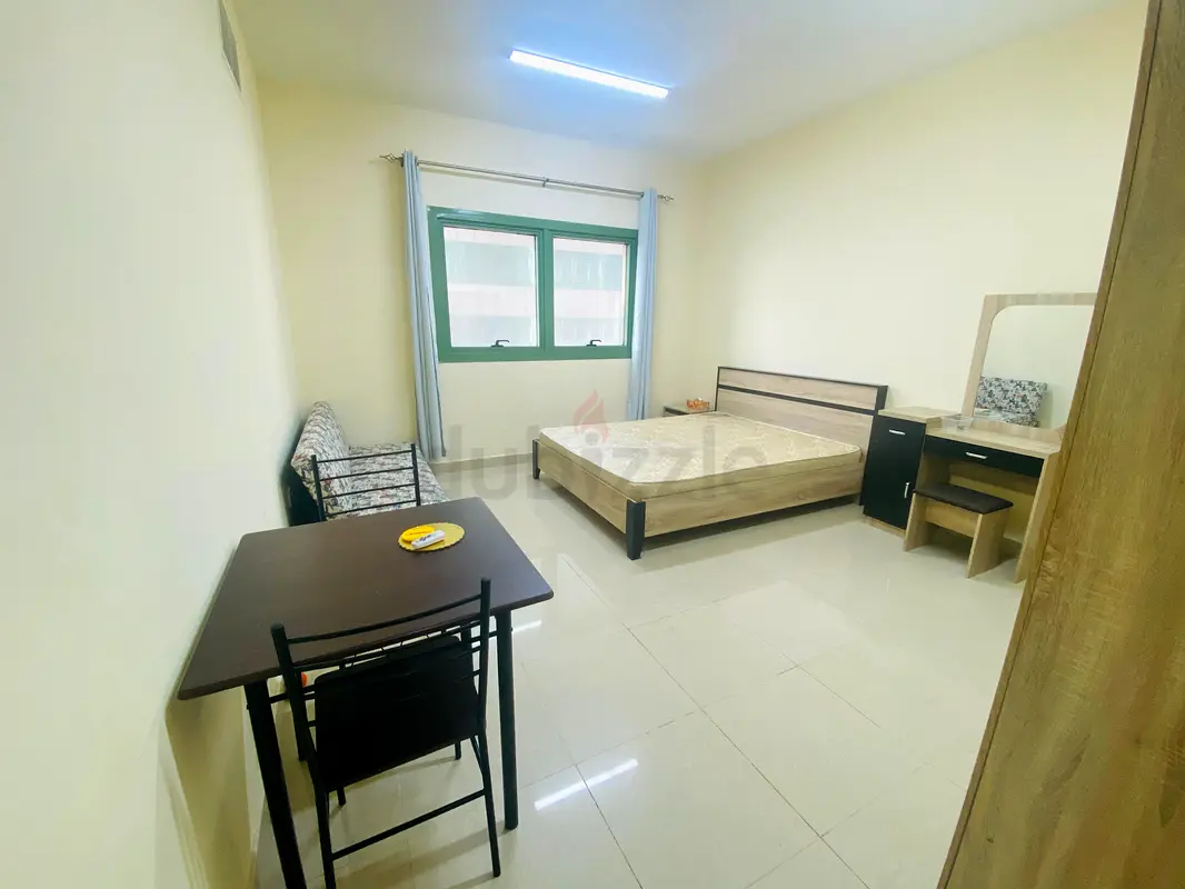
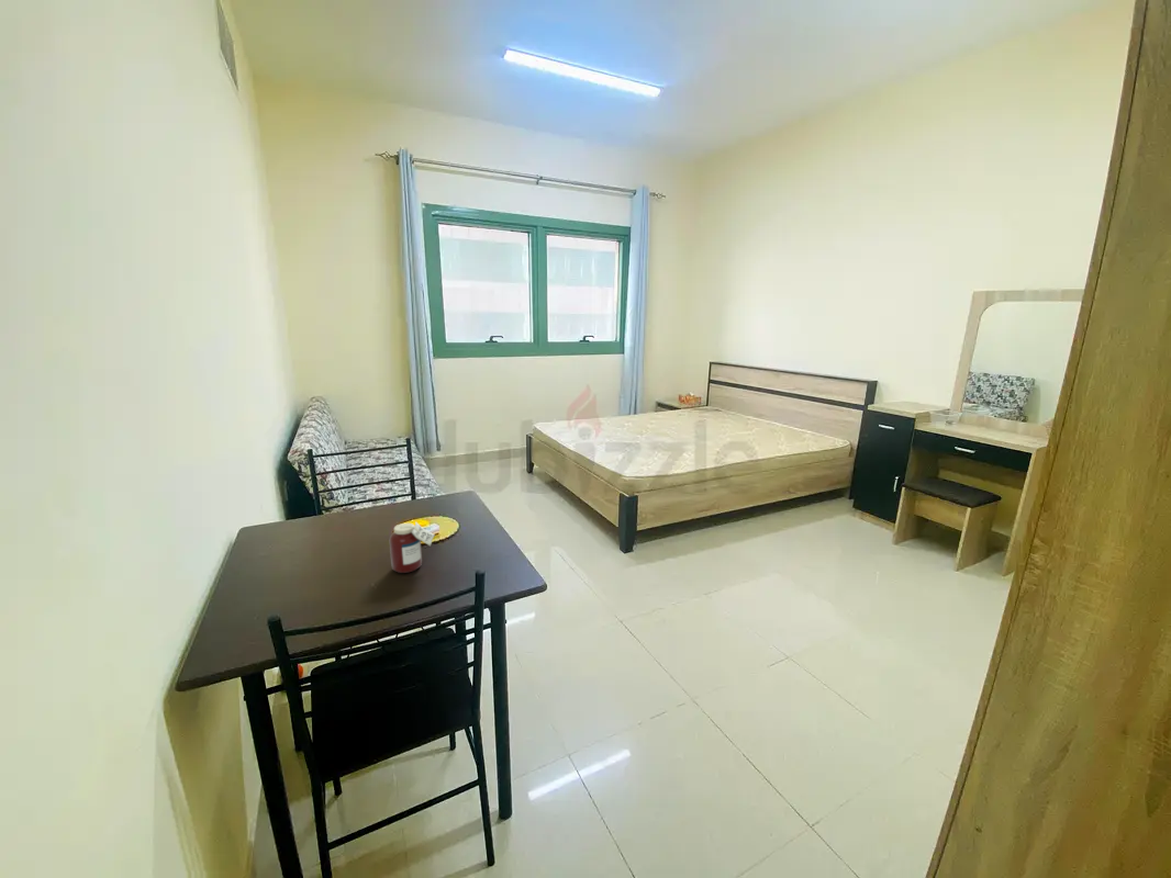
+ jar [389,520,436,574]
